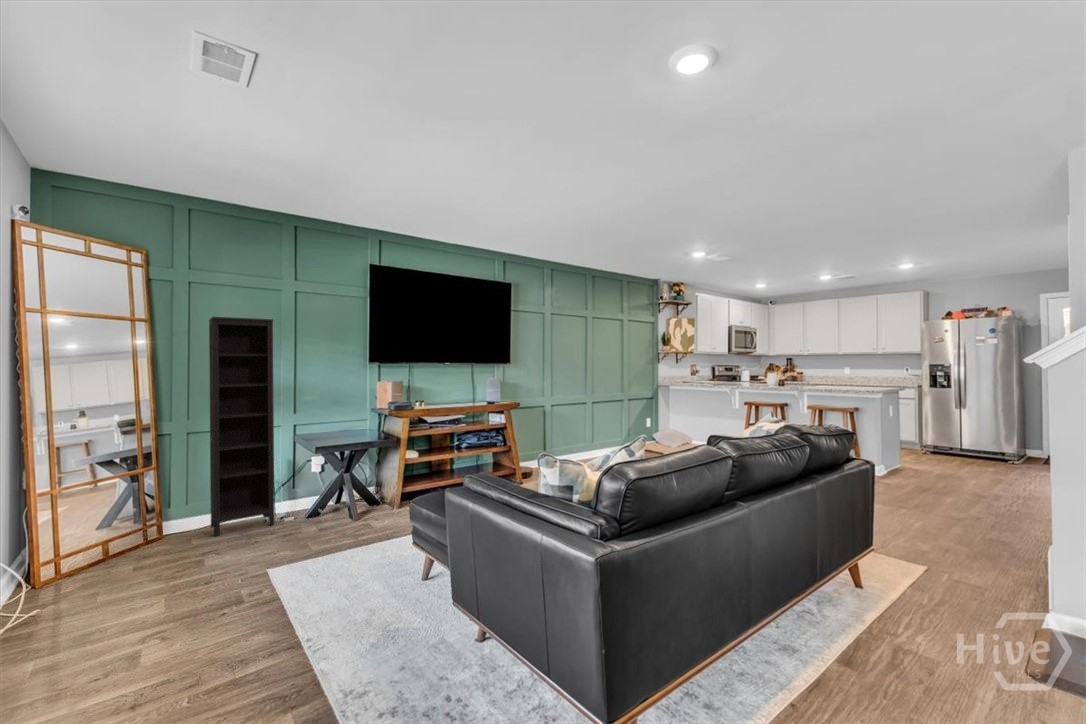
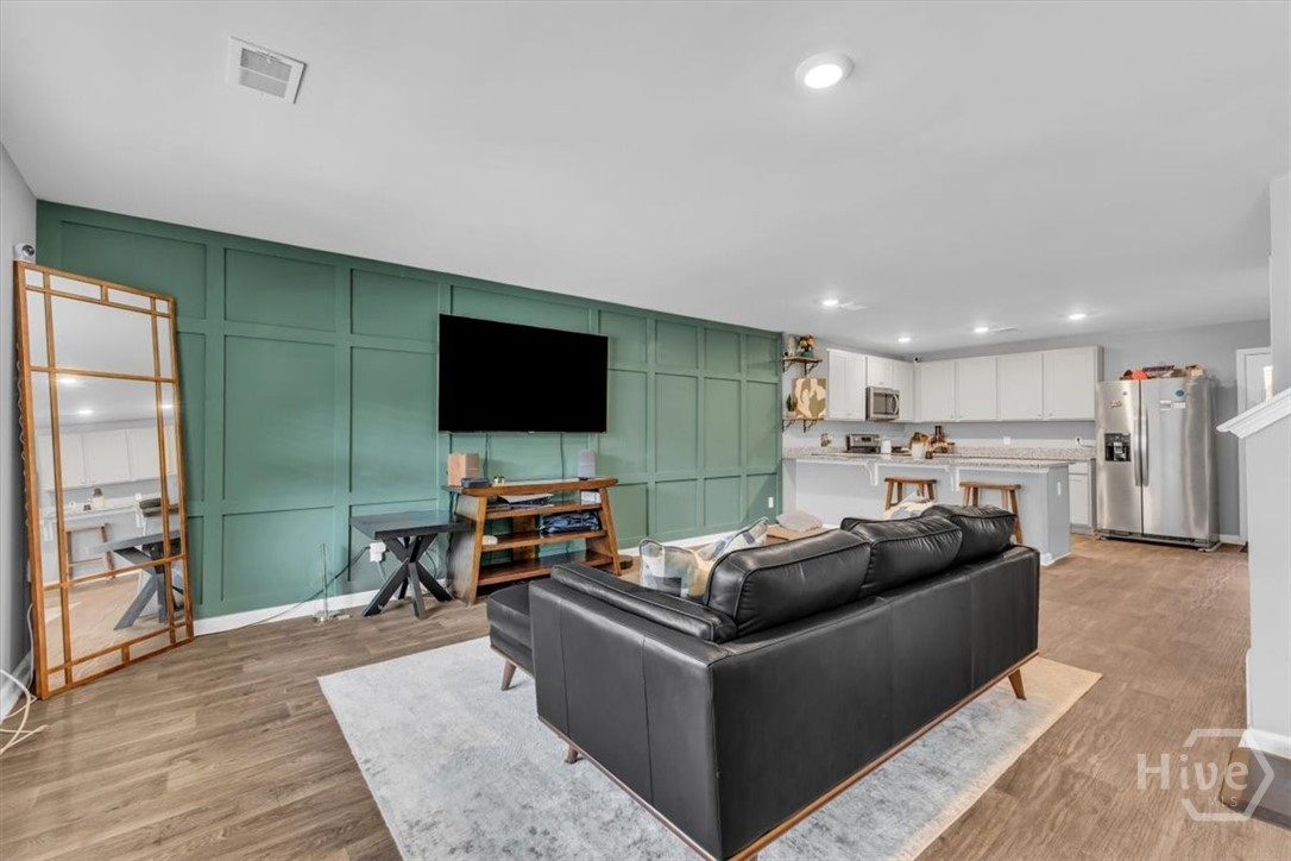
- bookcase [208,316,275,537]
